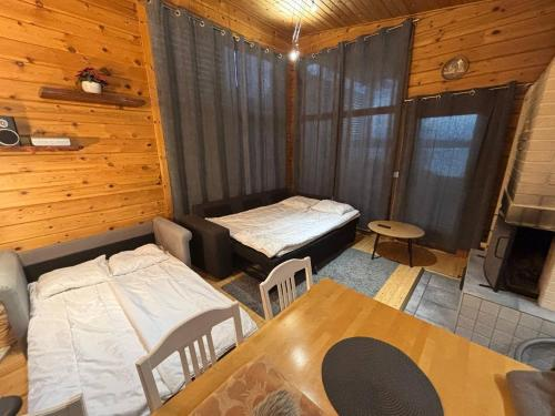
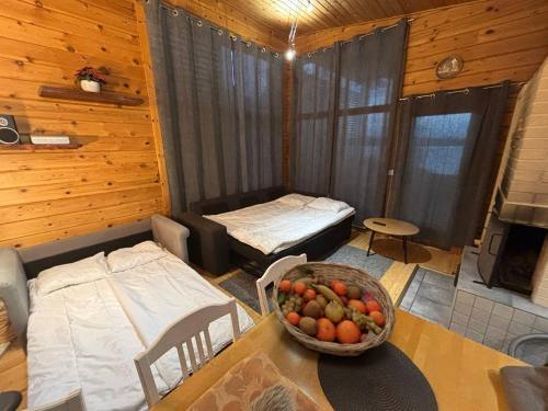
+ fruit basket [271,261,397,357]
